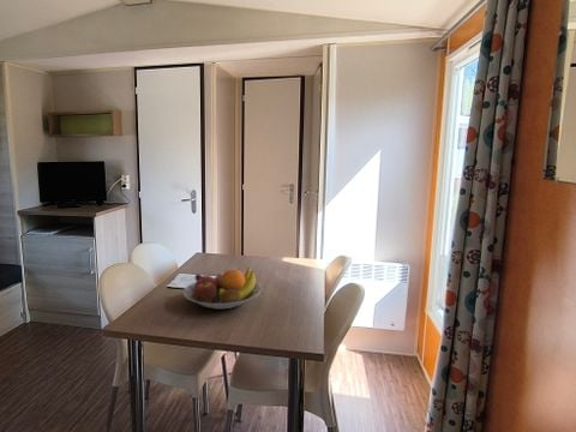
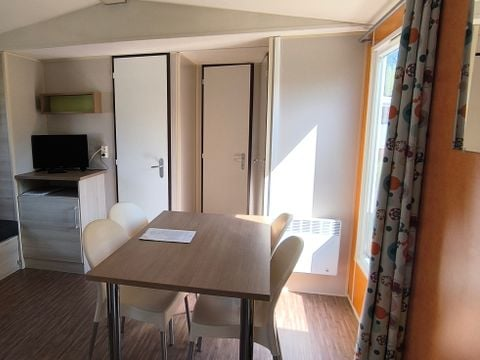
- fruit bowl [182,266,262,311]
